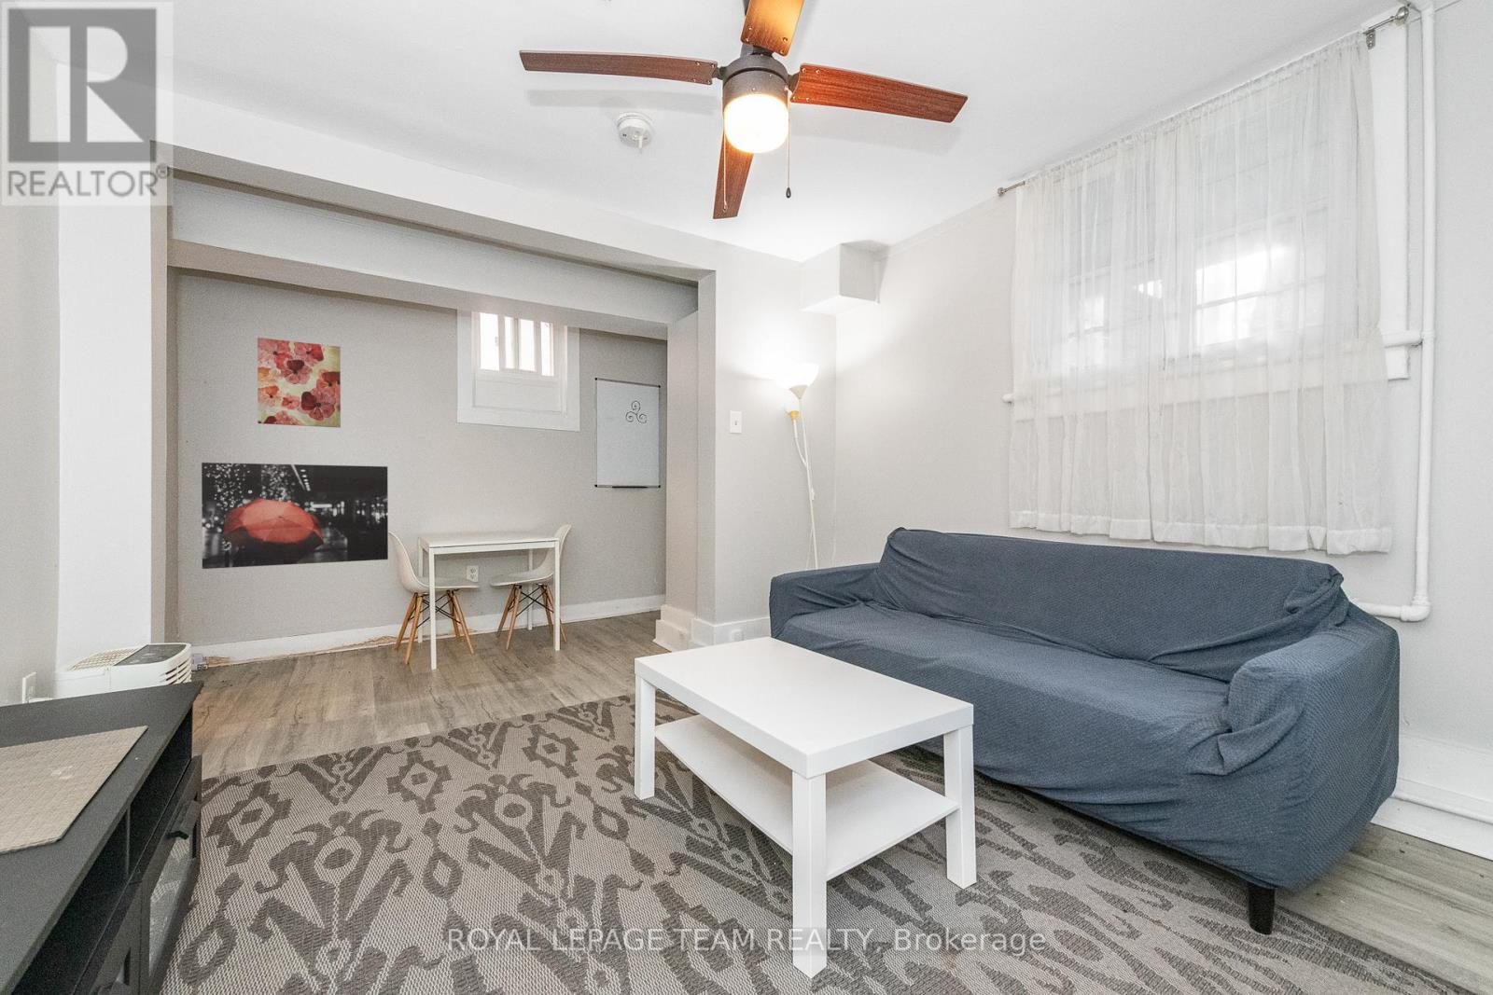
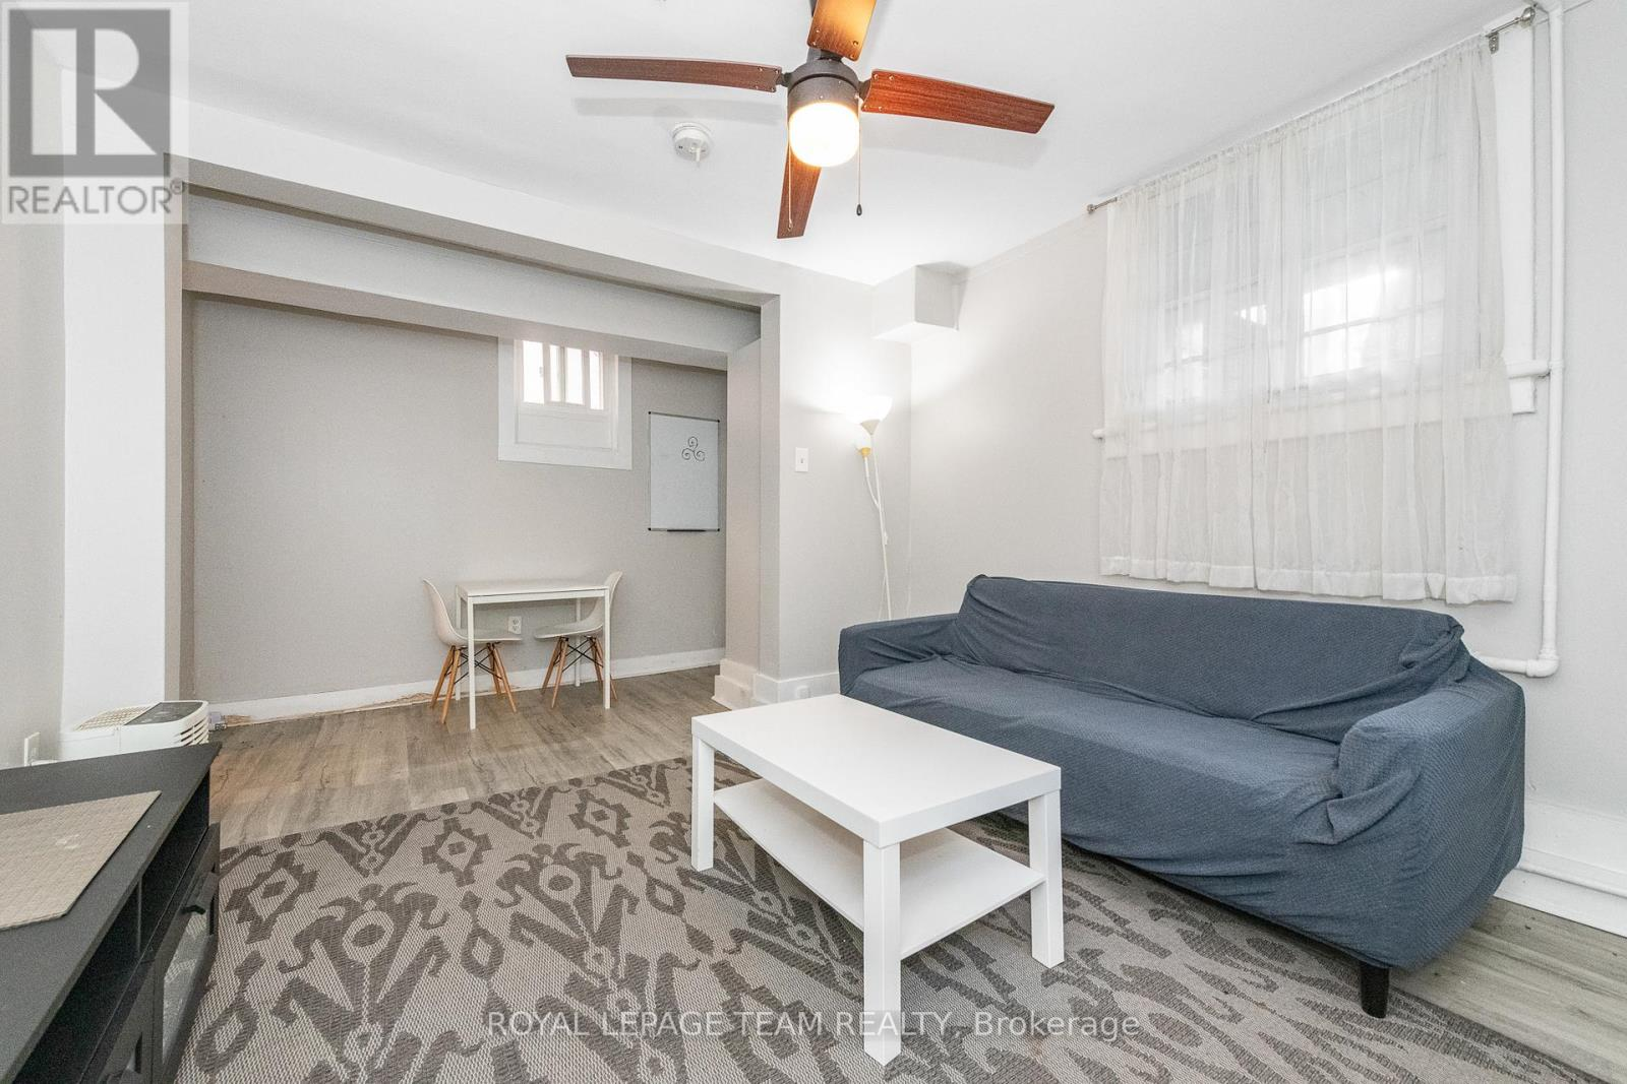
- wall art [201,462,389,570]
- wall art [257,336,341,428]
